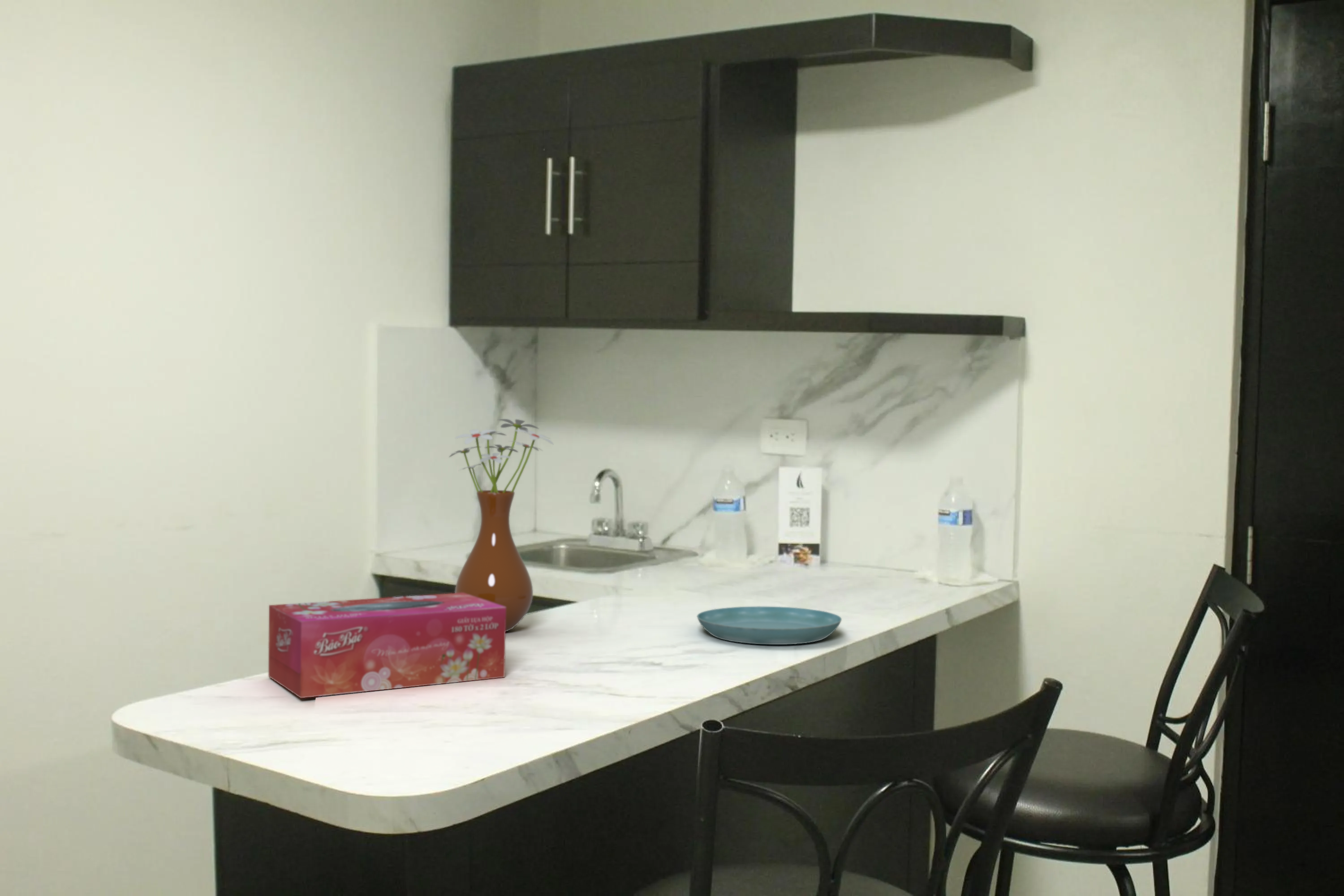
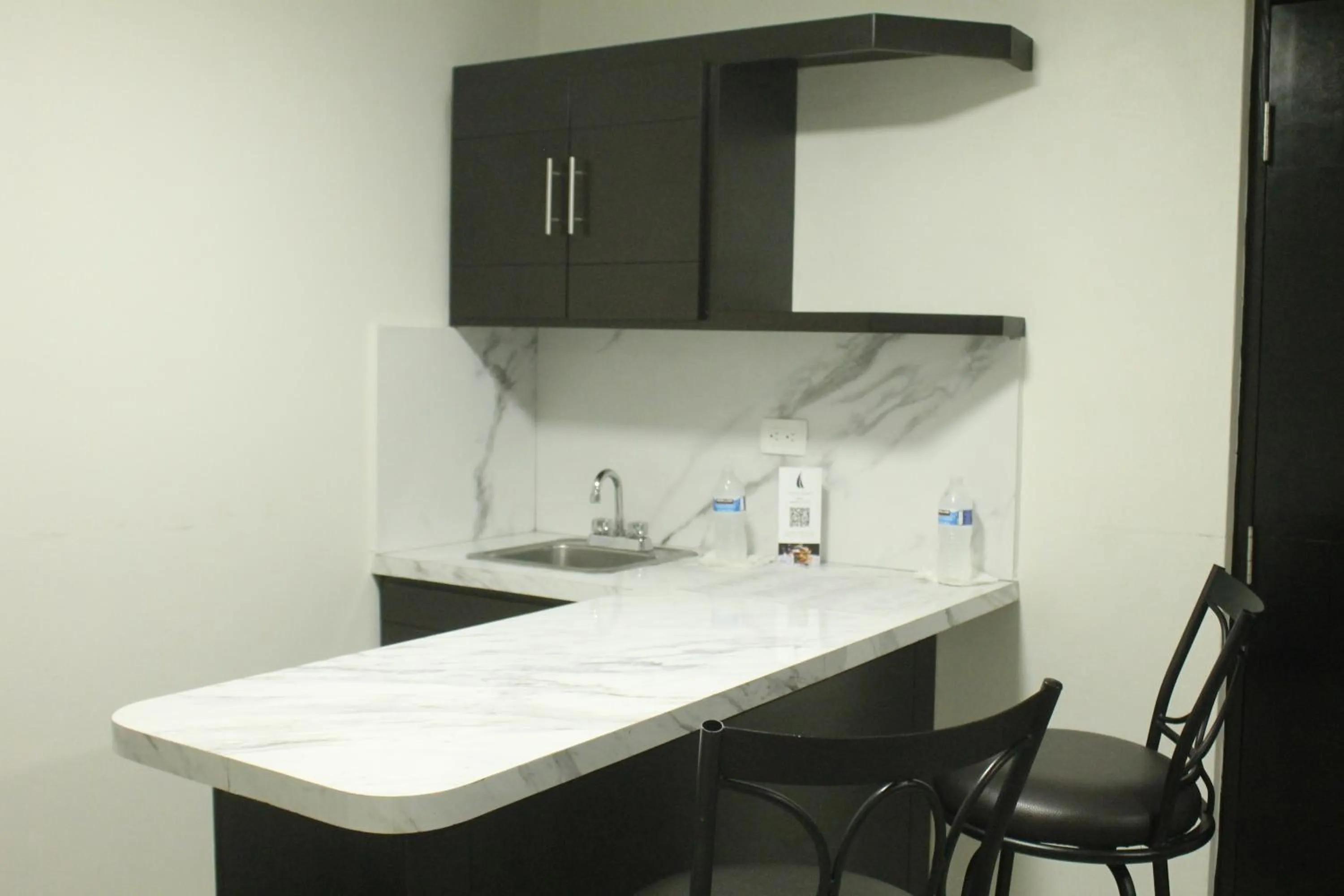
- saucer [697,606,842,645]
- tissue box [268,593,506,698]
- vase [448,418,554,632]
